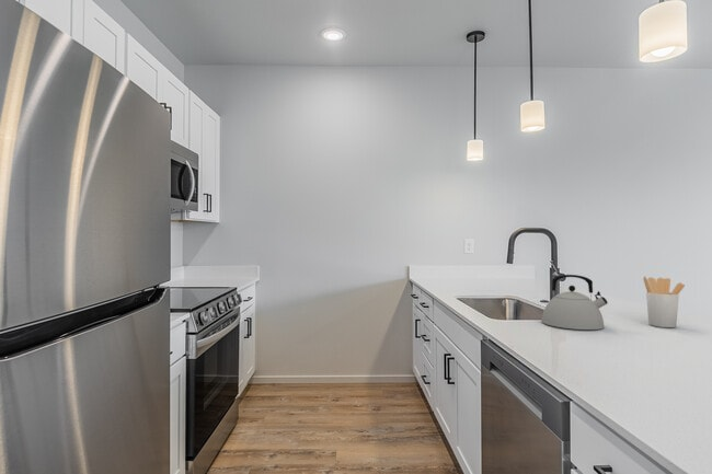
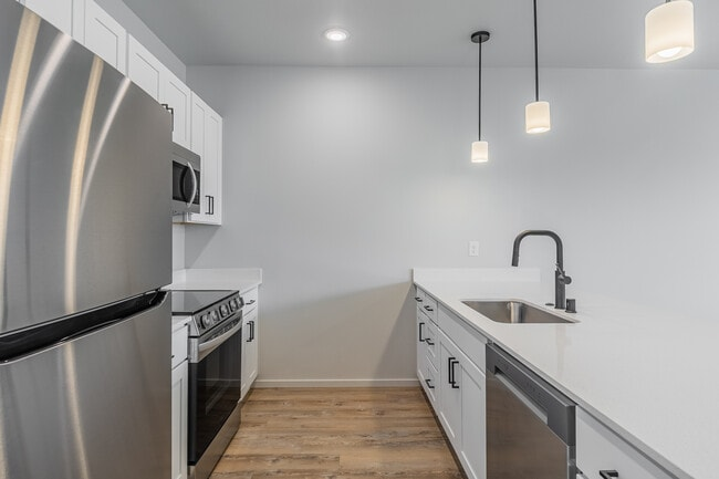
- kettle [541,274,609,331]
- utensil holder [642,275,686,328]
